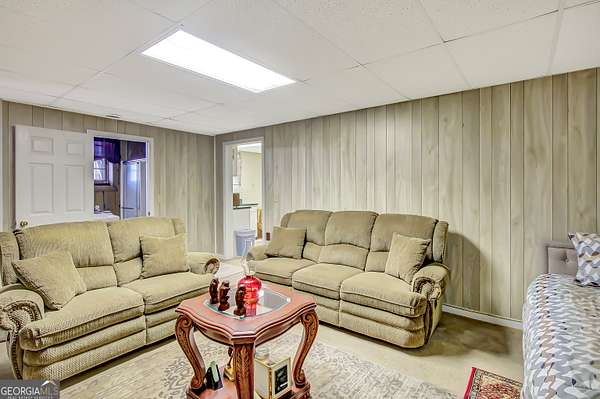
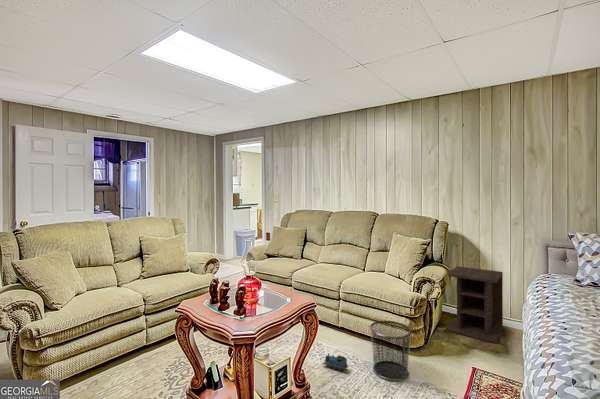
+ toy train [322,352,349,372]
+ waste bin [369,320,413,382]
+ nightstand [446,265,504,344]
